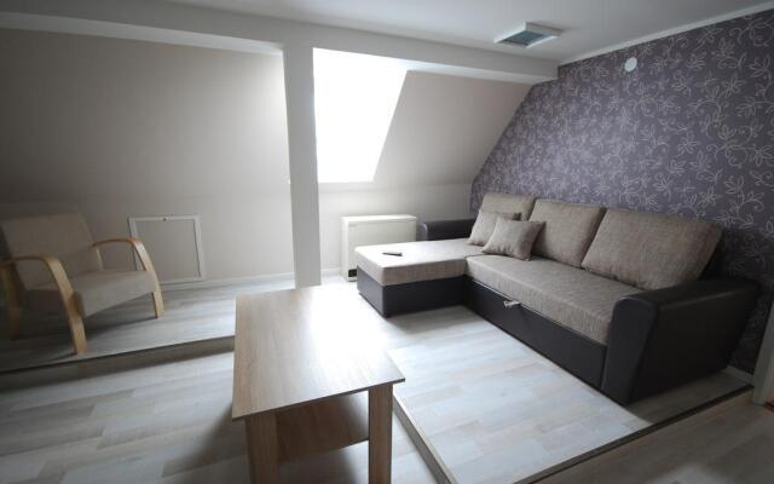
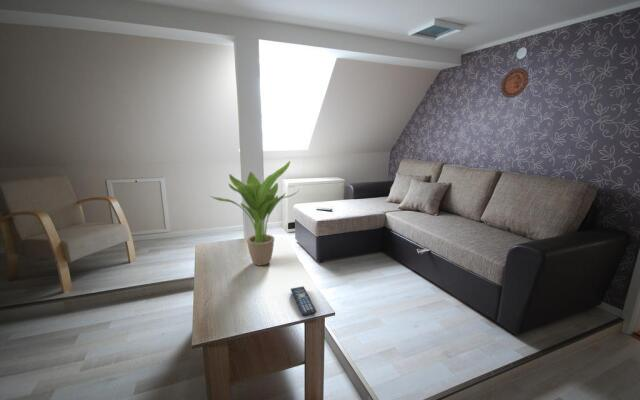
+ remote control [290,285,317,317]
+ potted plant [208,160,301,266]
+ decorative plate [500,67,529,99]
